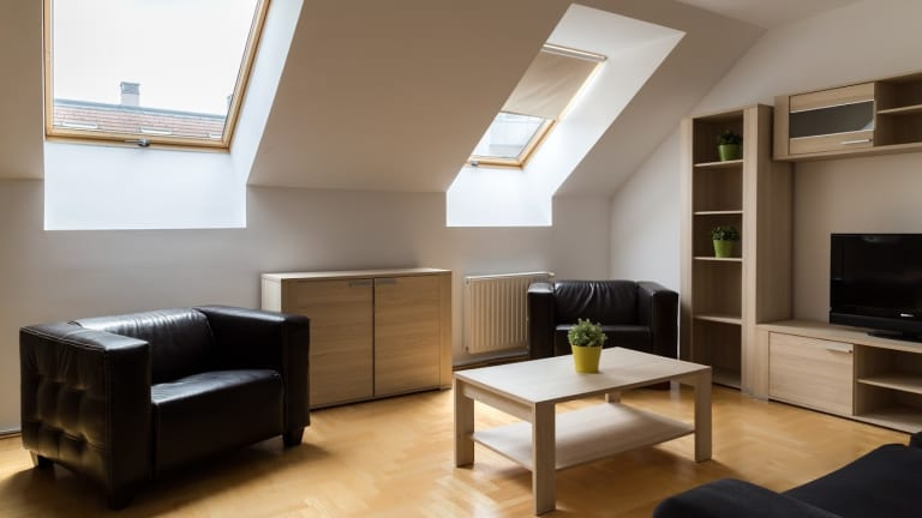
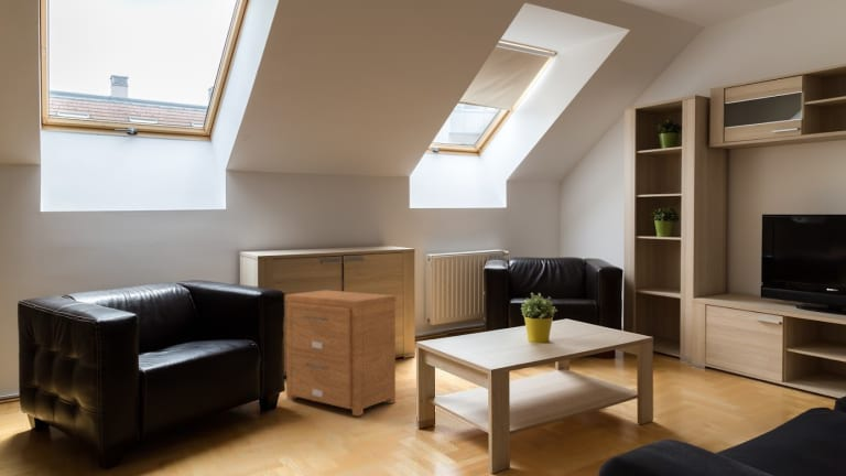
+ nightstand [284,289,397,418]
